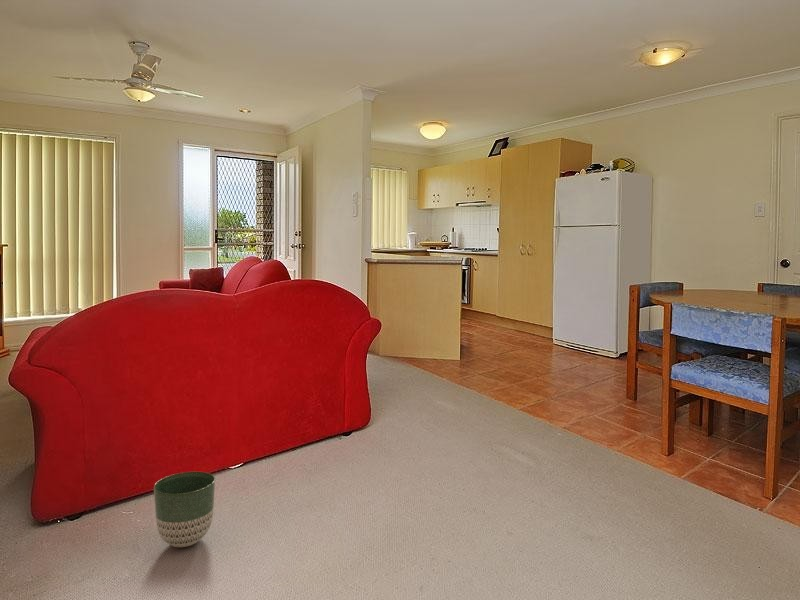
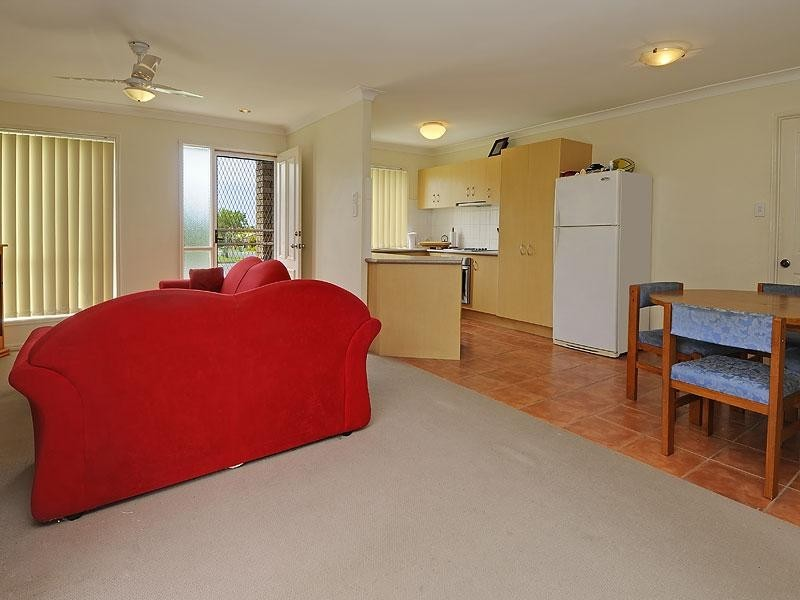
- planter [153,471,216,548]
